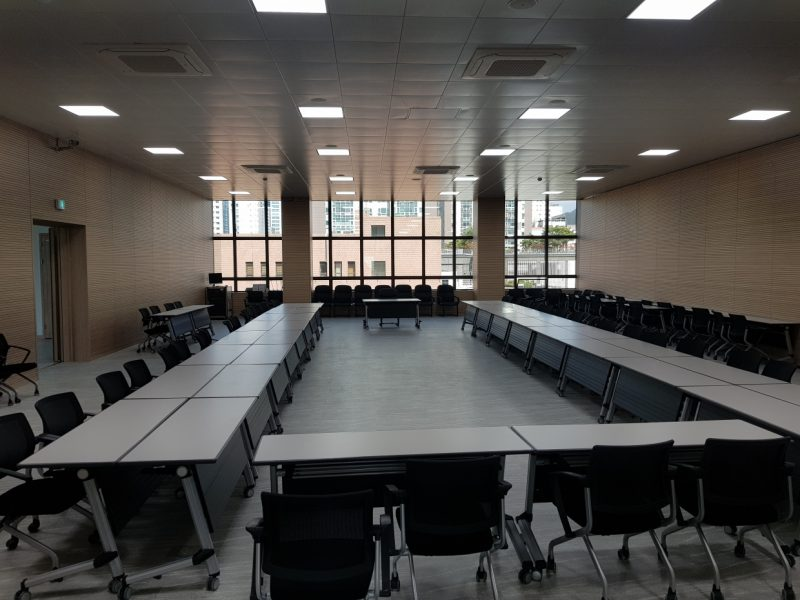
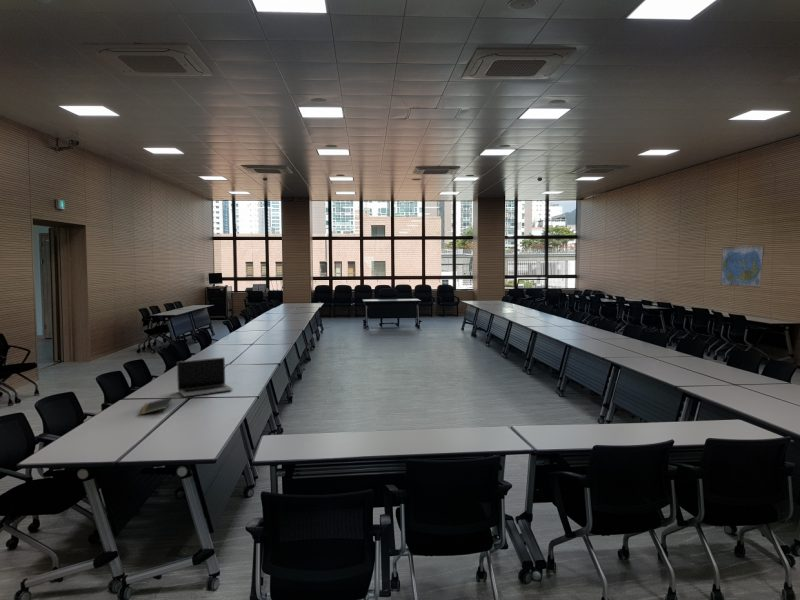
+ laptop [176,356,234,397]
+ notepad [139,396,172,416]
+ world map [720,244,766,289]
